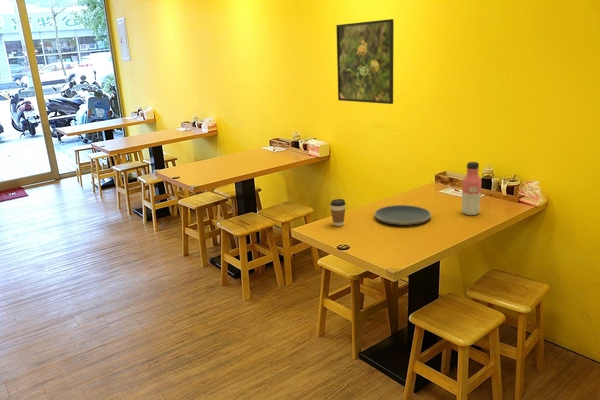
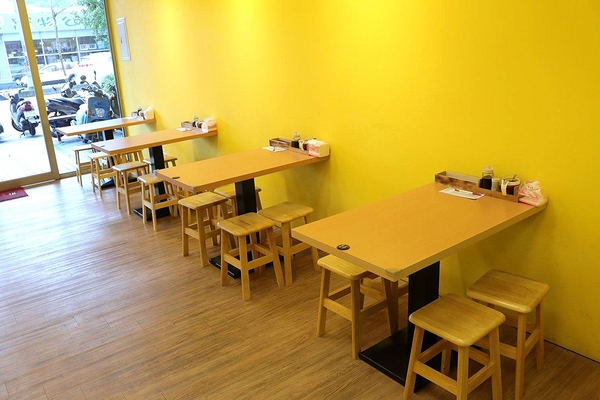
- water bottle [460,161,483,216]
- coffee cup [329,198,347,227]
- plate [373,204,432,225]
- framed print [335,18,395,105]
